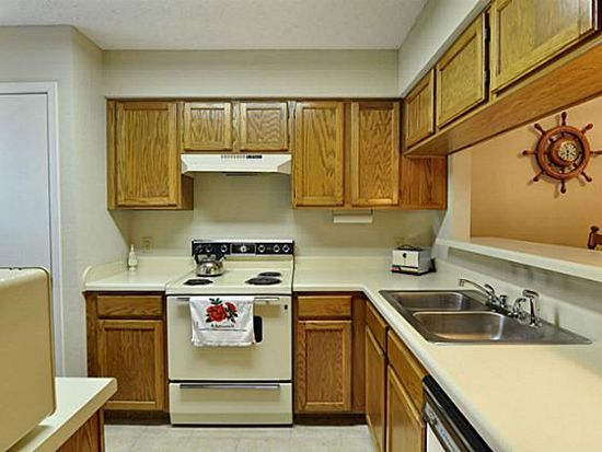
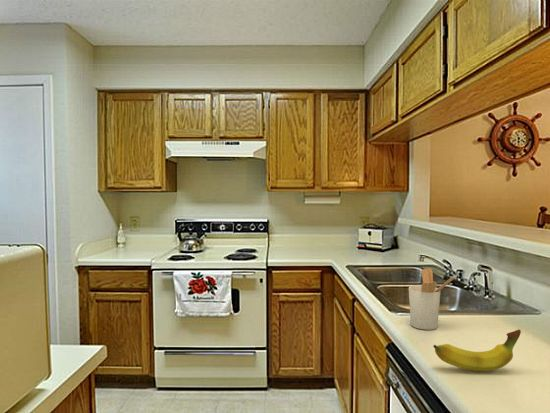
+ fruit [432,328,522,372]
+ utensil holder [408,267,459,331]
